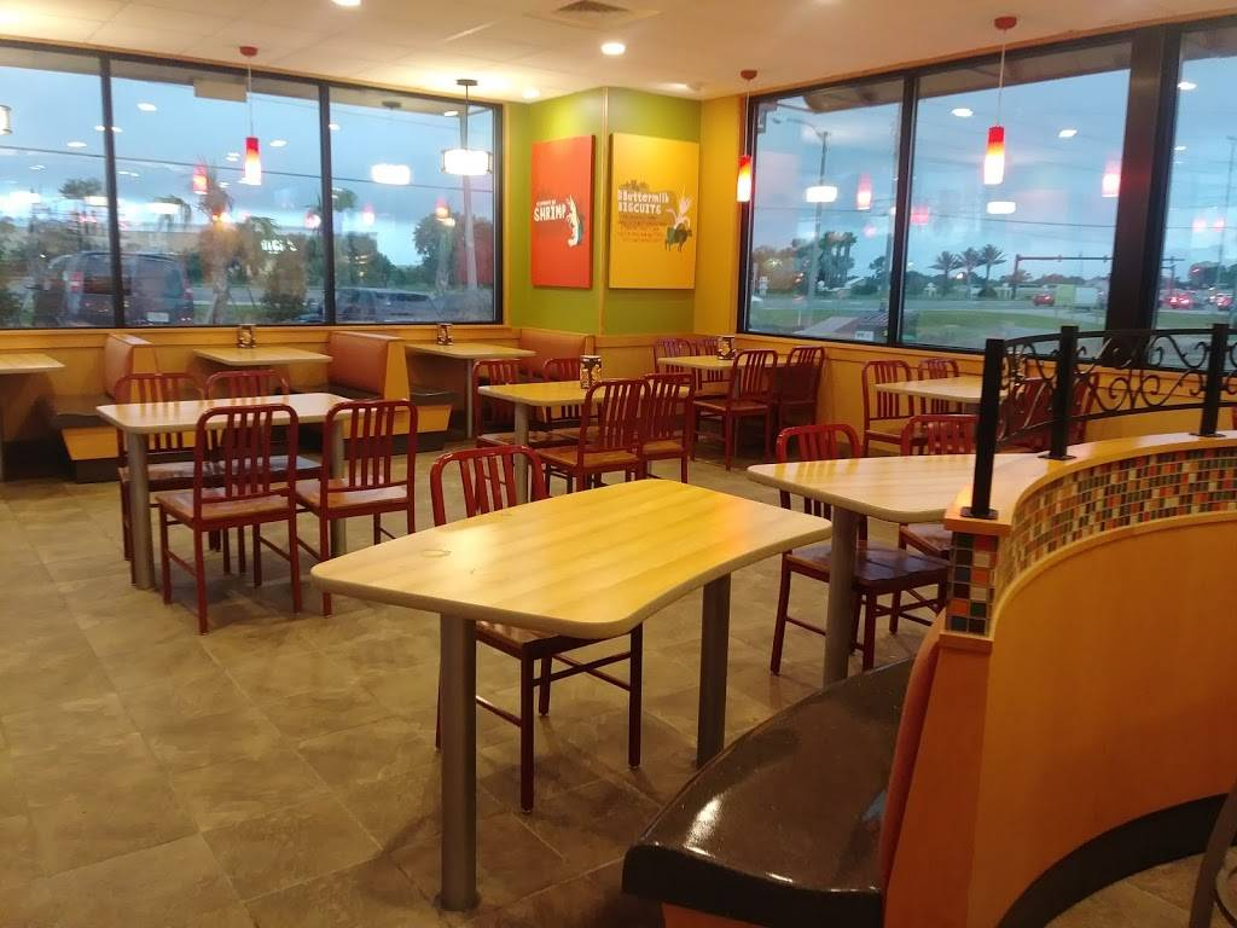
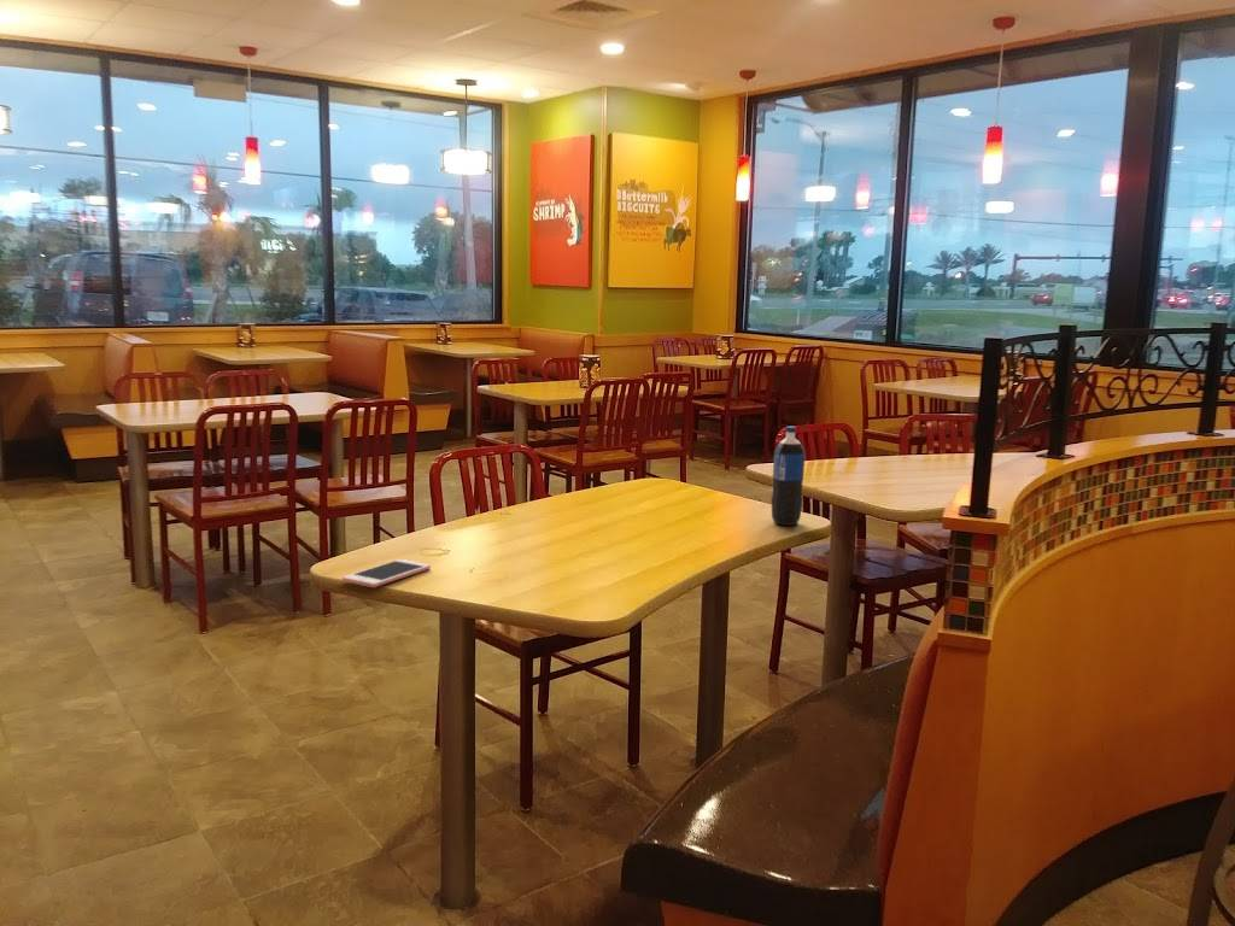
+ cell phone [341,558,432,588]
+ pop [771,426,806,527]
